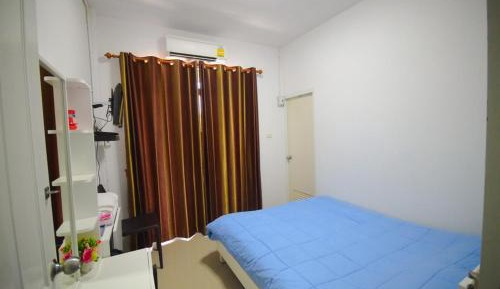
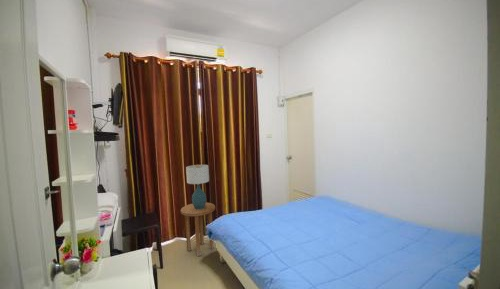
+ table lamp [185,164,210,209]
+ side table [180,201,216,257]
